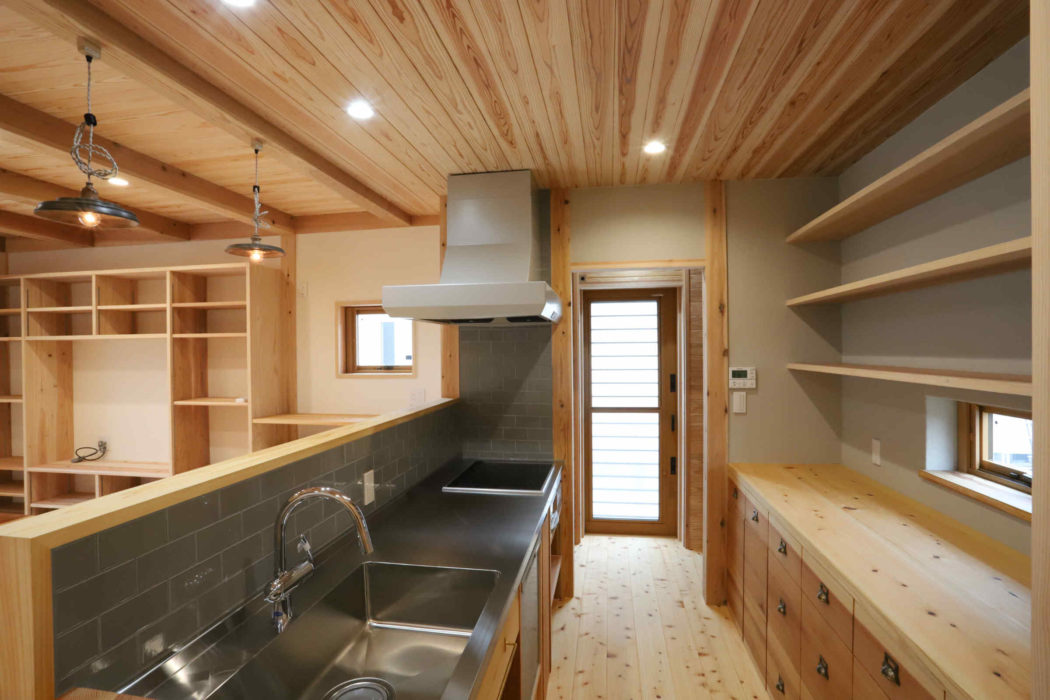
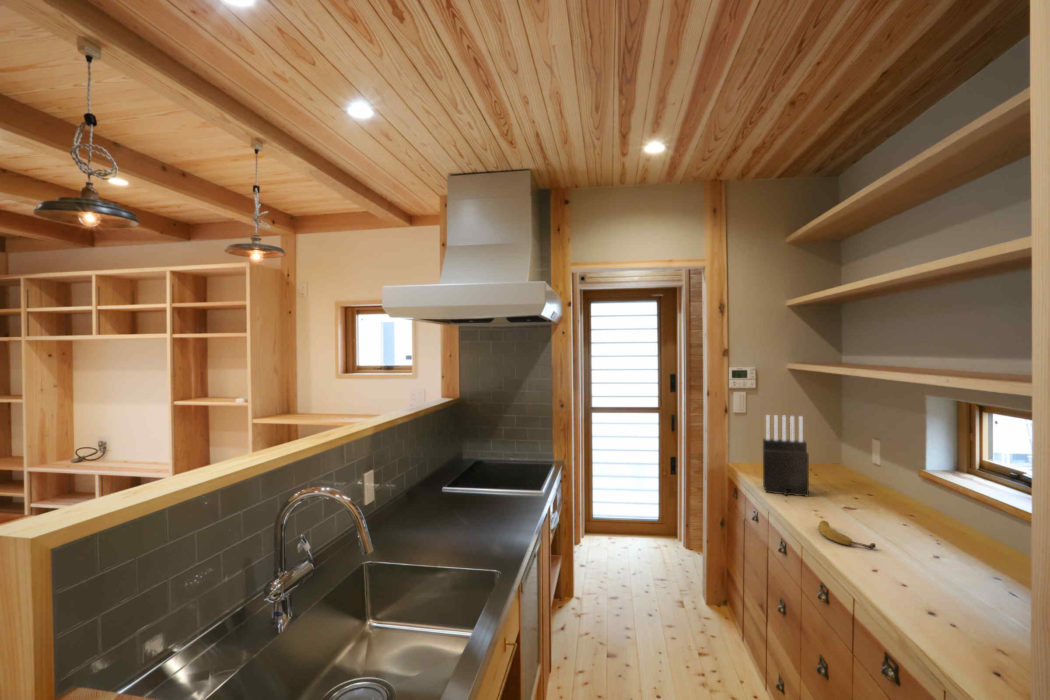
+ knife block [762,414,810,498]
+ fruit [817,520,877,550]
